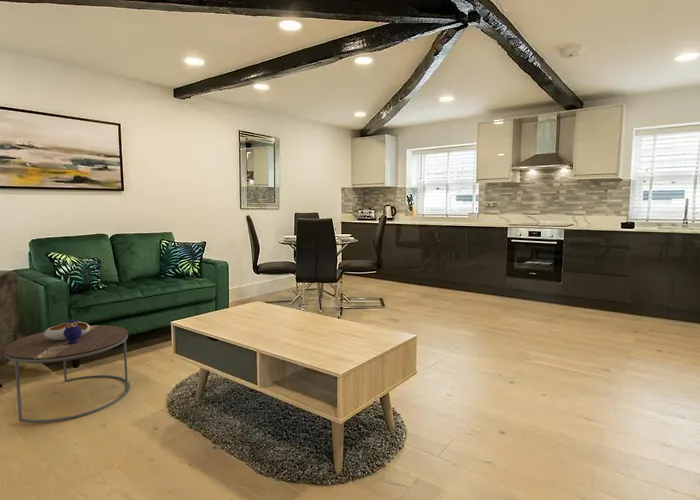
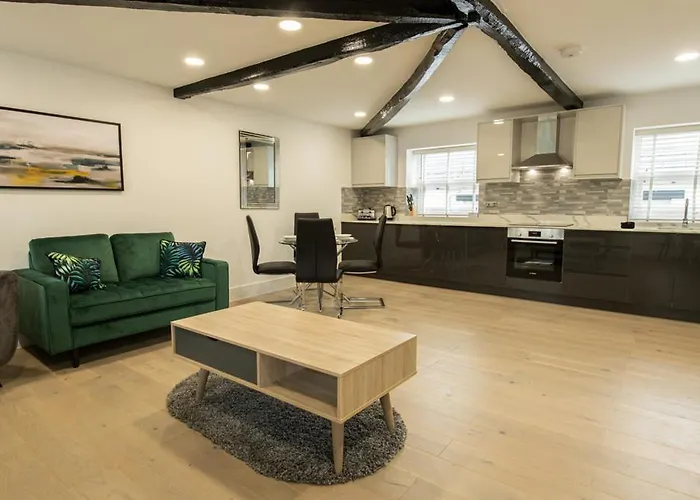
- side table [3,319,131,424]
